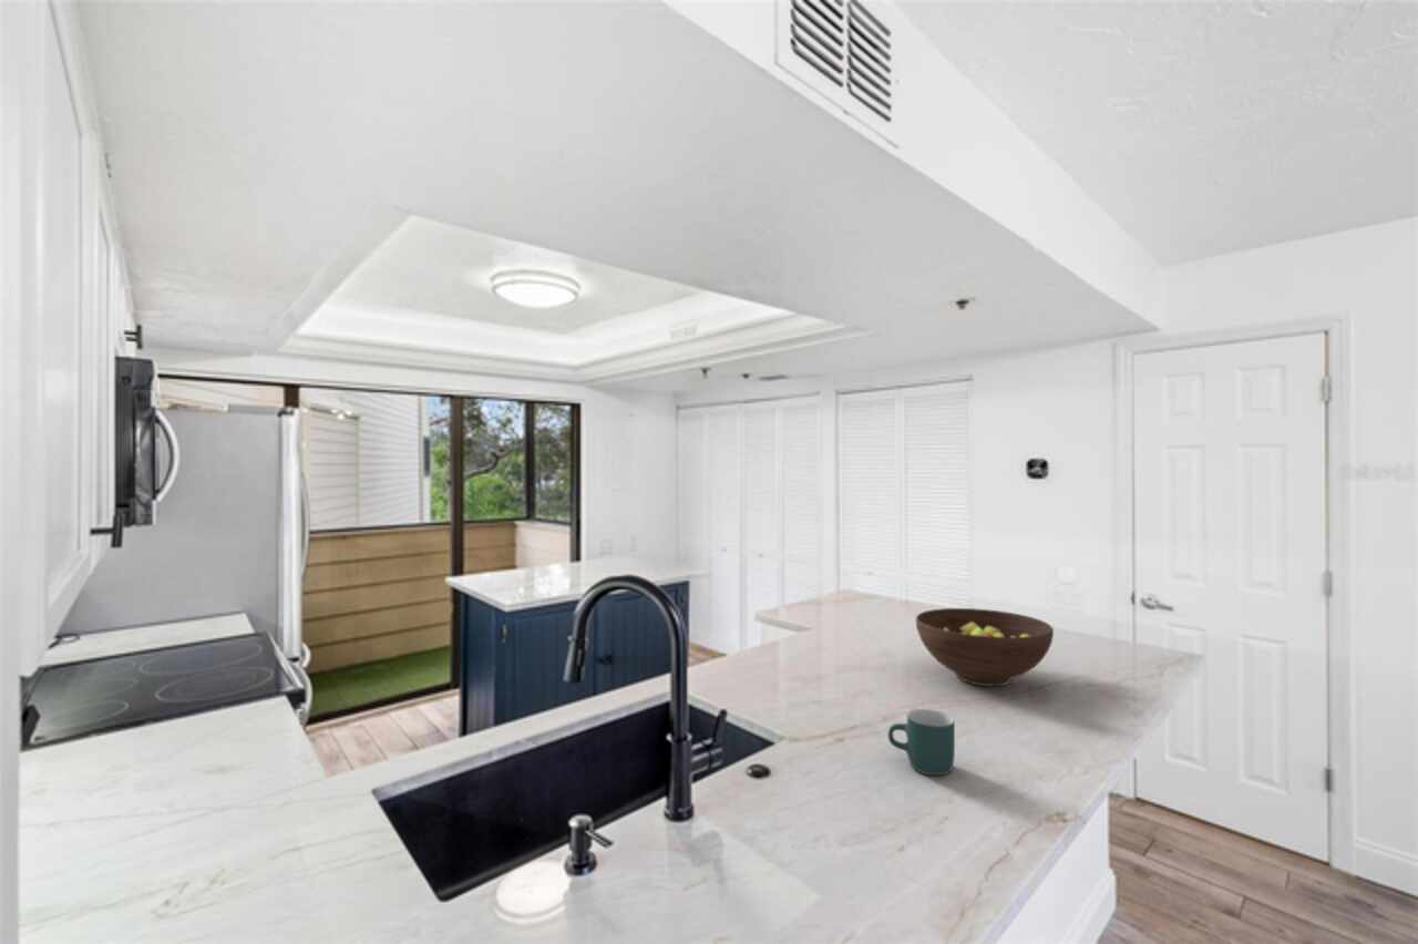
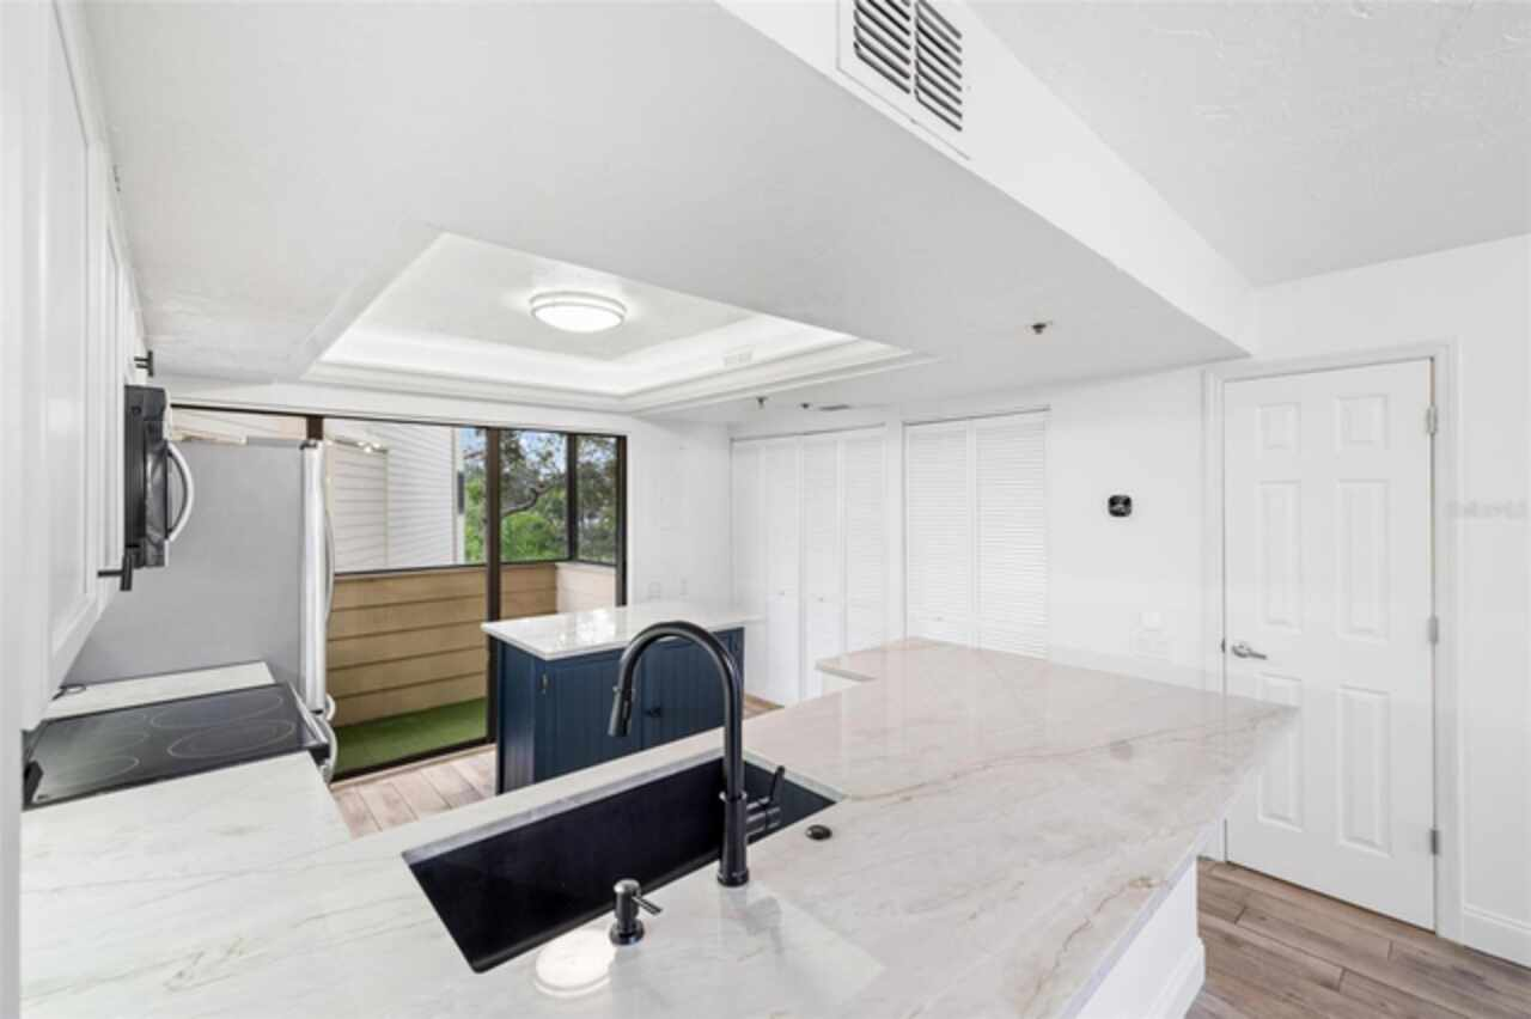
- fruit bowl [915,607,1055,687]
- mug [887,708,956,777]
